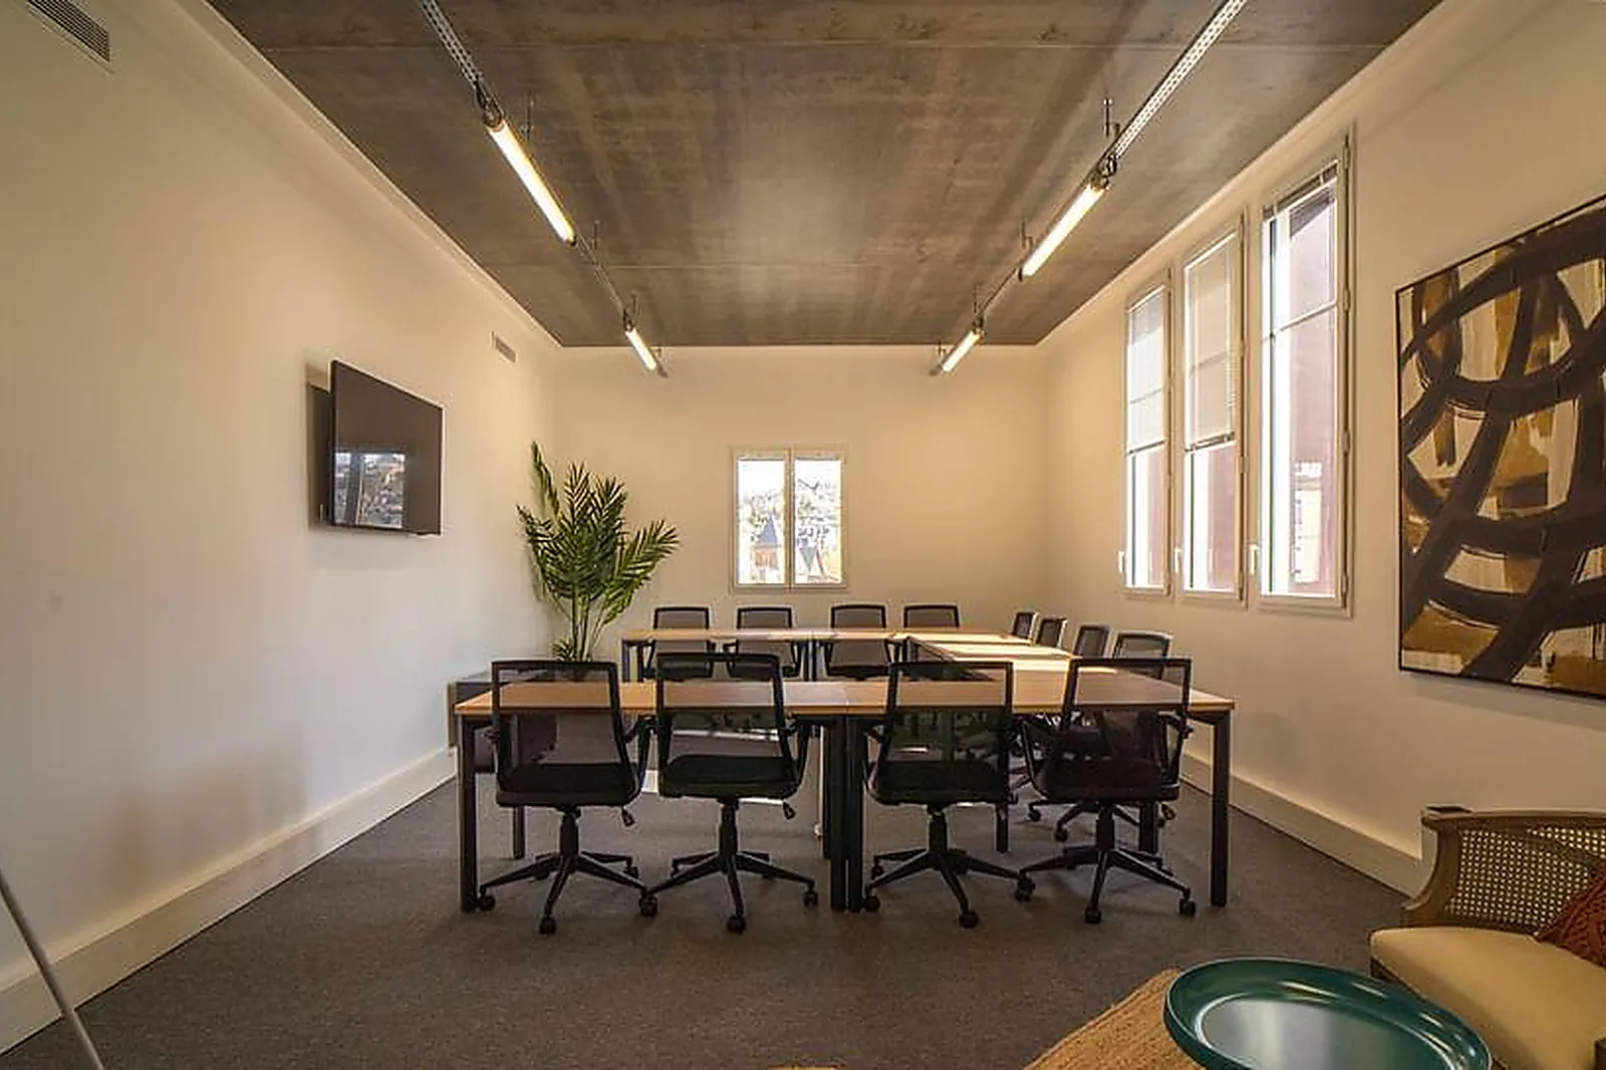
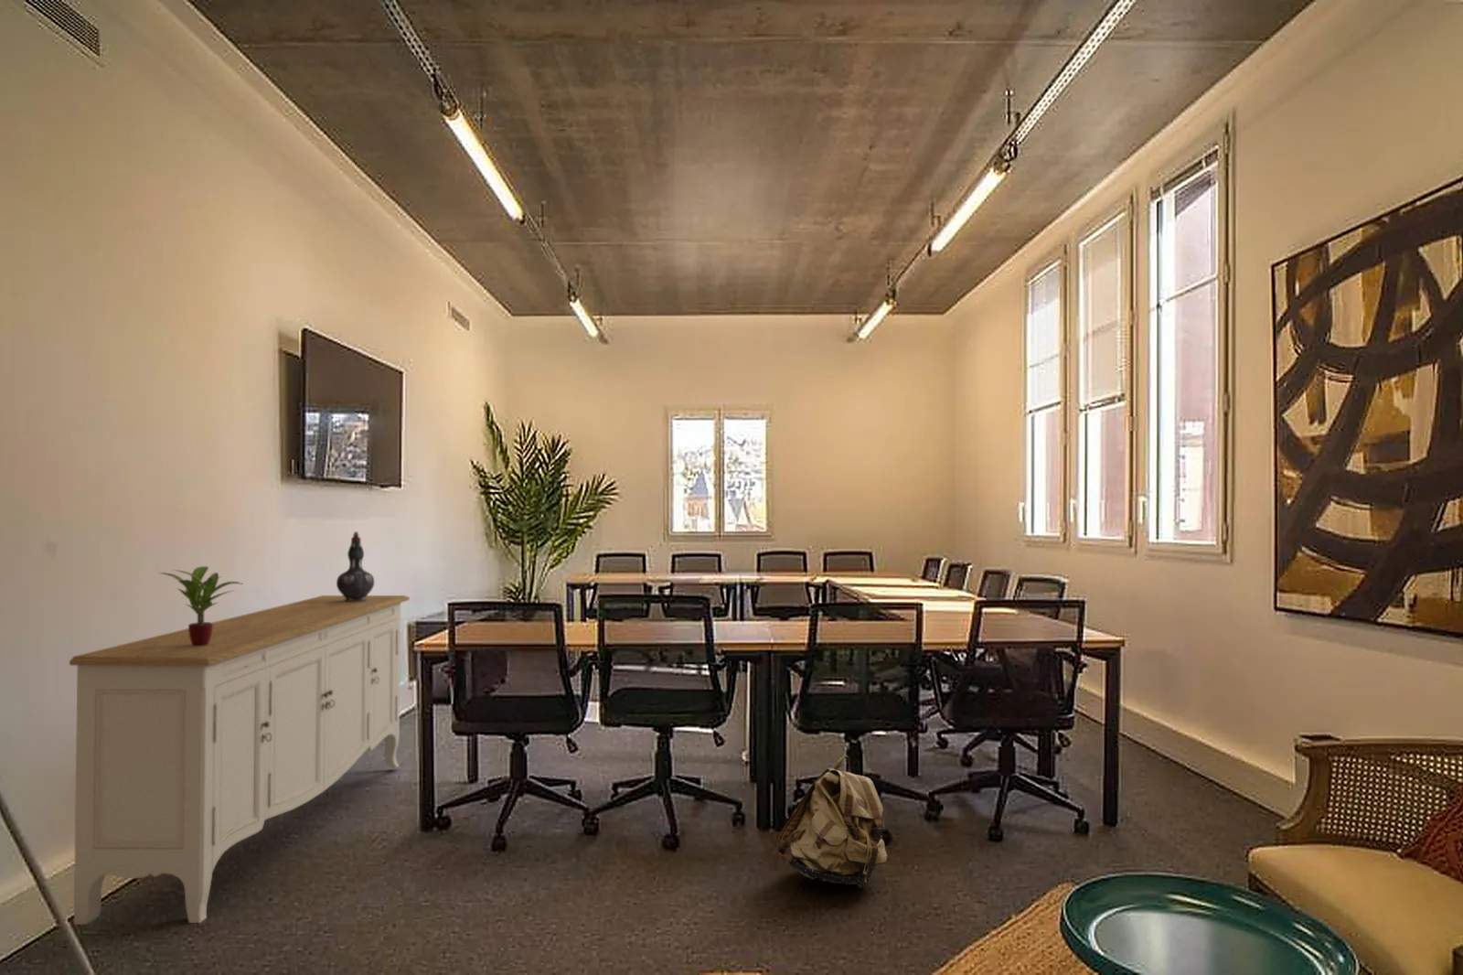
+ decorative vase [336,531,375,602]
+ potted plant [158,565,243,645]
+ backpack [777,755,888,889]
+ sideboard [69,594,410,926]
